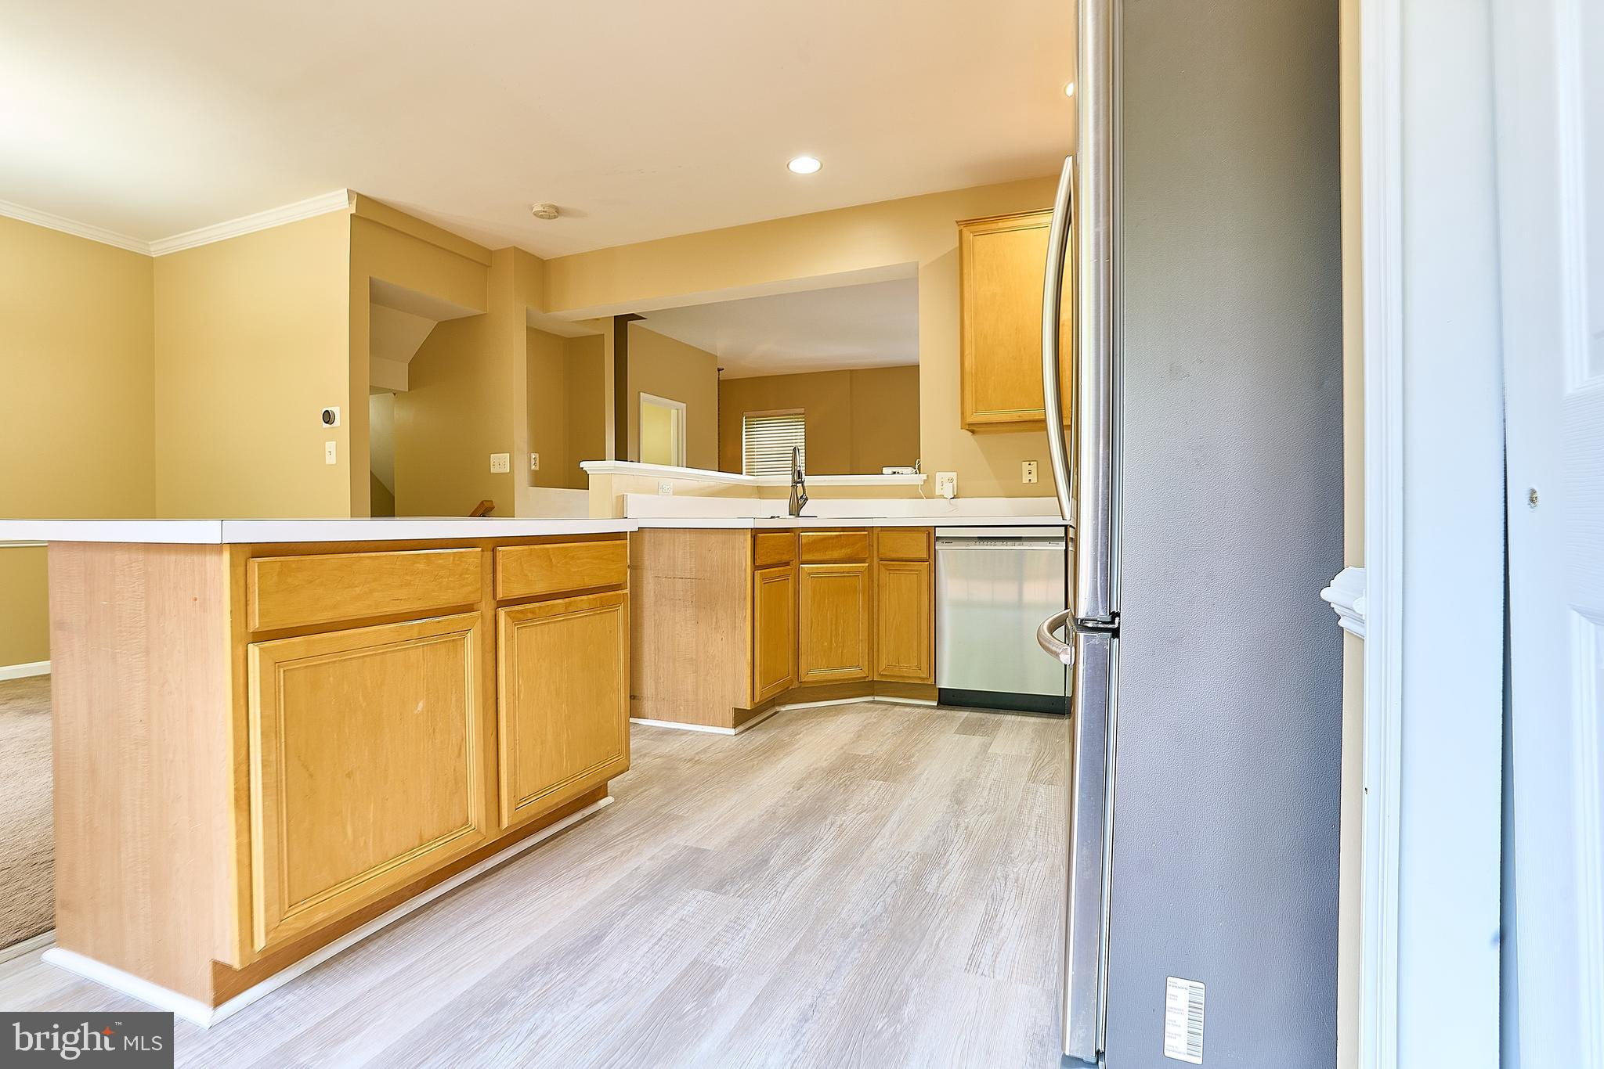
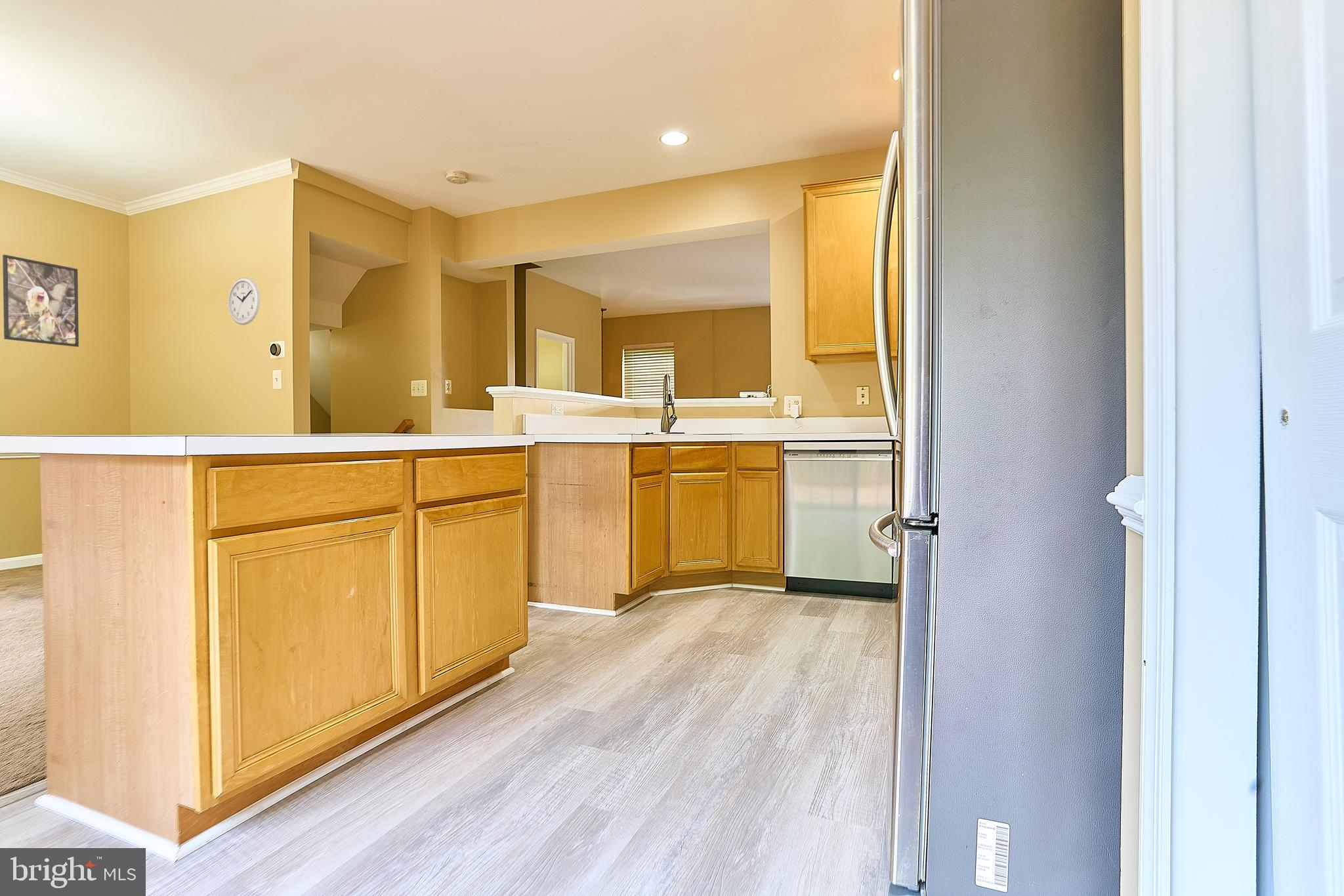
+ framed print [2,254,79,348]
+ wall clock [227,277,261,325]
